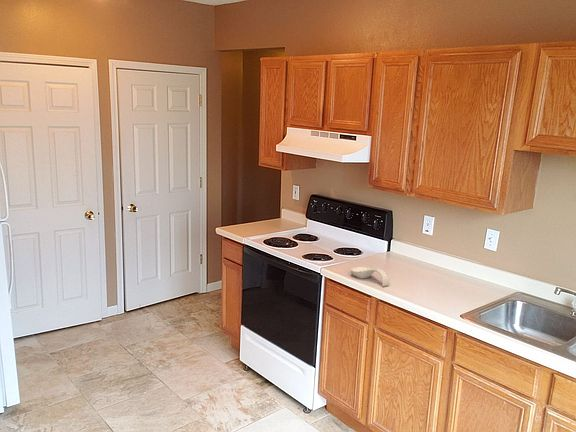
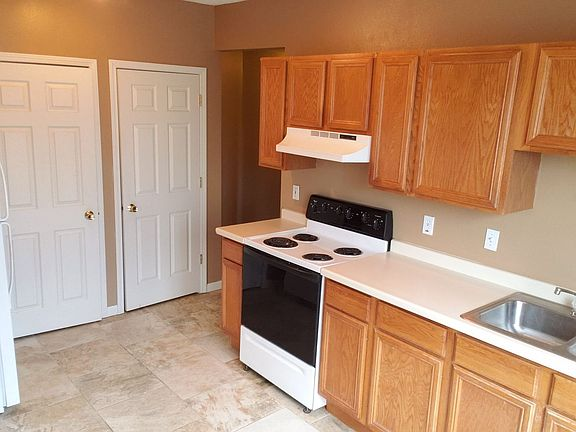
- spoon rest [349,266,390,287]
